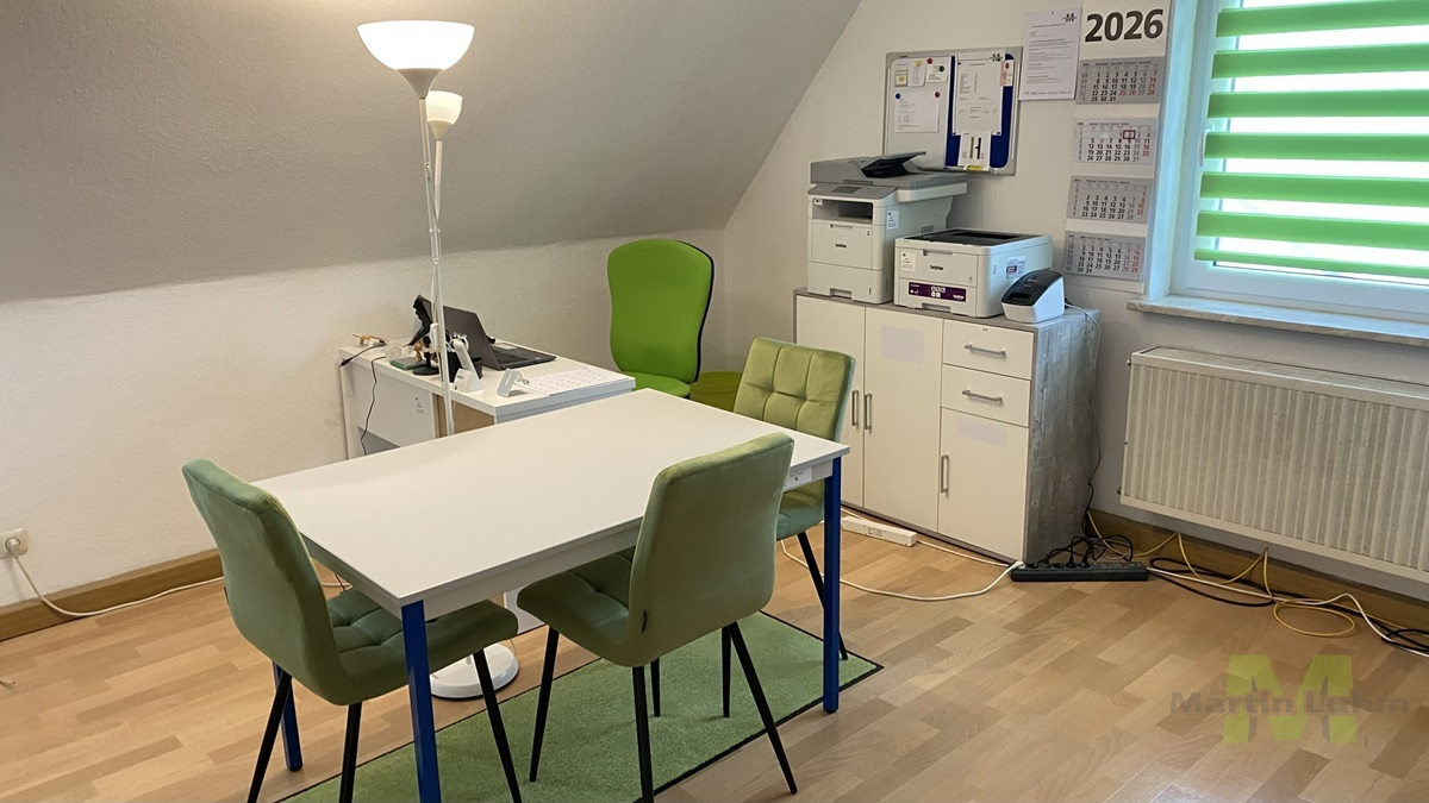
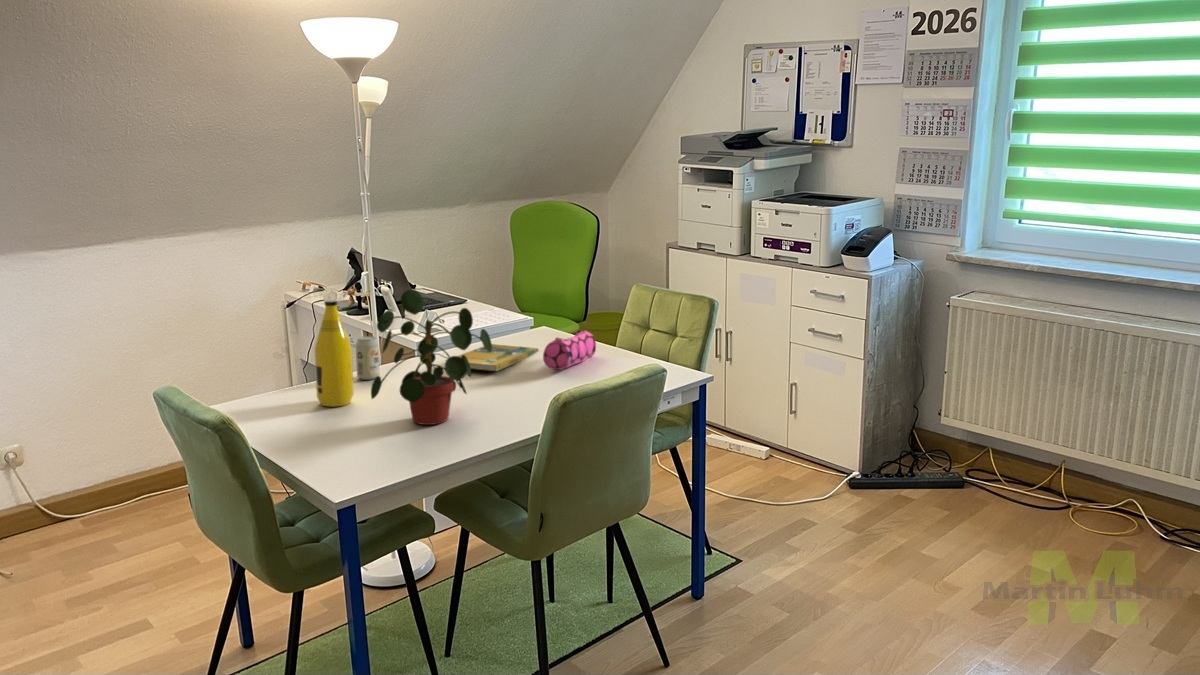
+ bottle [313,299,355,407]
+ pencil case [542,330,597,371]
+ beverage can [355,335,381,381]
+ potted plant [370,288,493,426]
+ booklet [444,343,540,372]
